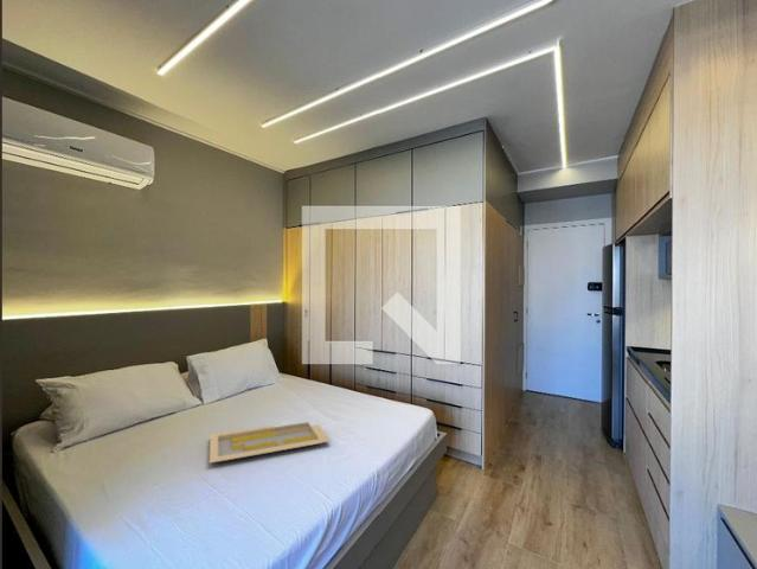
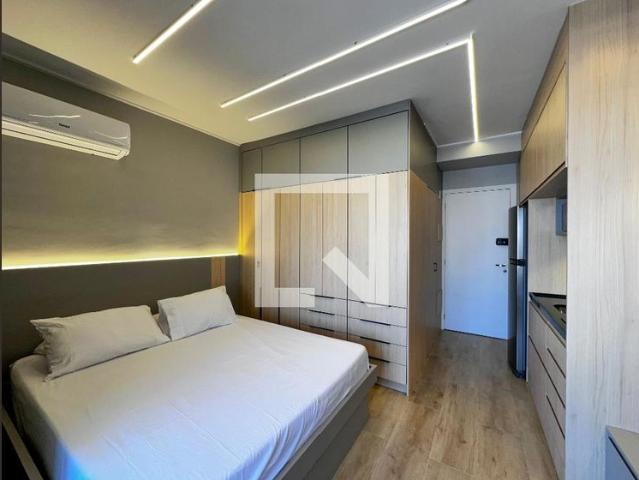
- serving tray [209,421,332,463]
